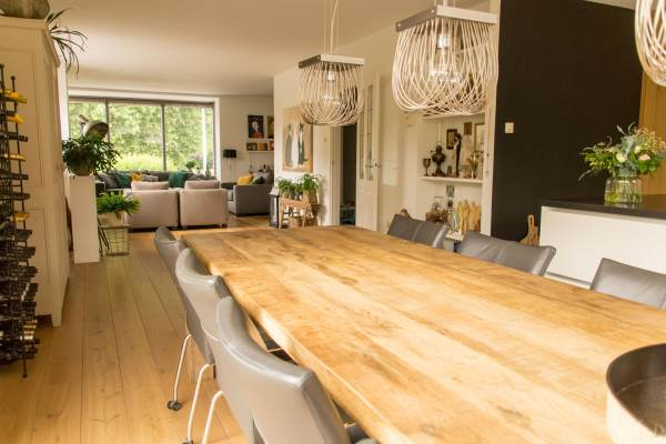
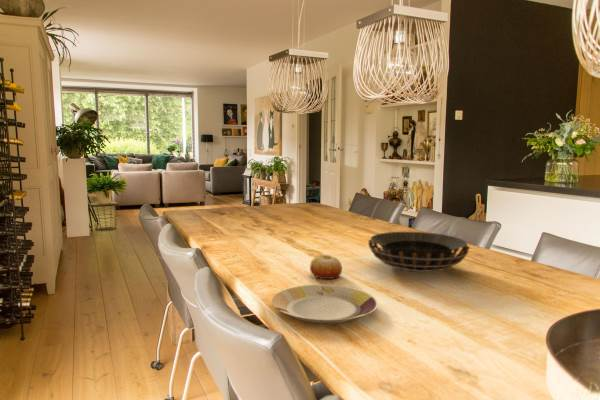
+ plate [271,284,379,324]
+ fruit [309,254,343,280]
+ decorative bowl [367,231,471,273]
